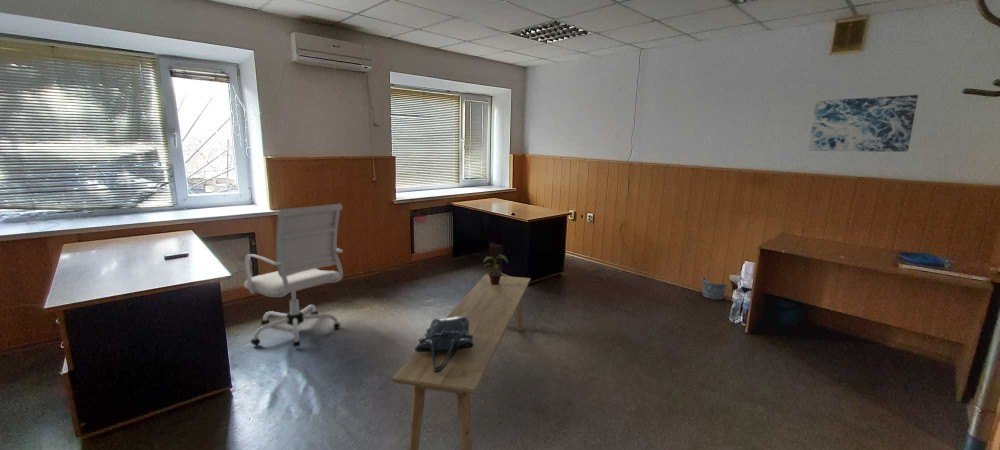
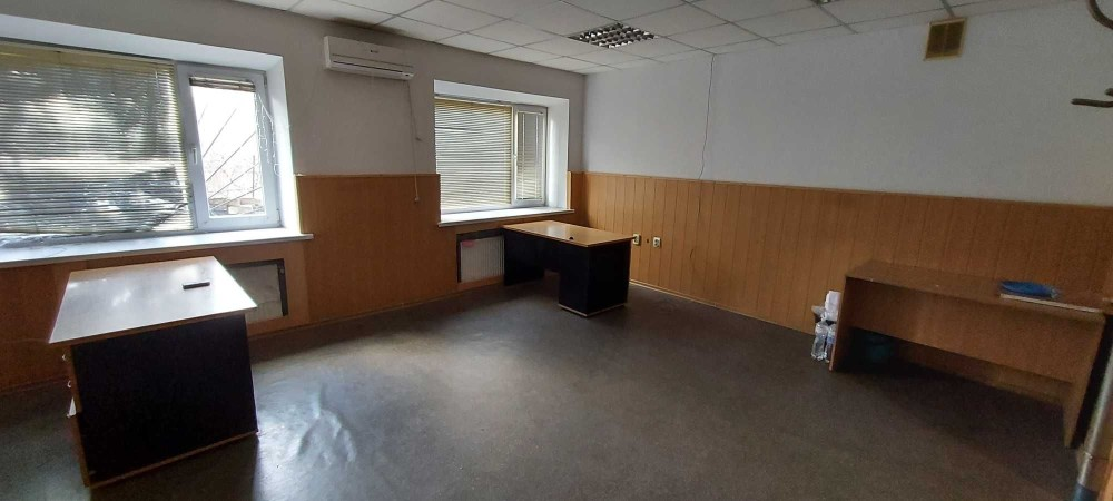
- wall art [808,94,919,153]
- tote bag [414,316,474,372]
- bench [391,273,532,450]
- office chair [243,202,344,348]
- bucket [701,267,729,300]
- potted plant [482,254,509,285]
